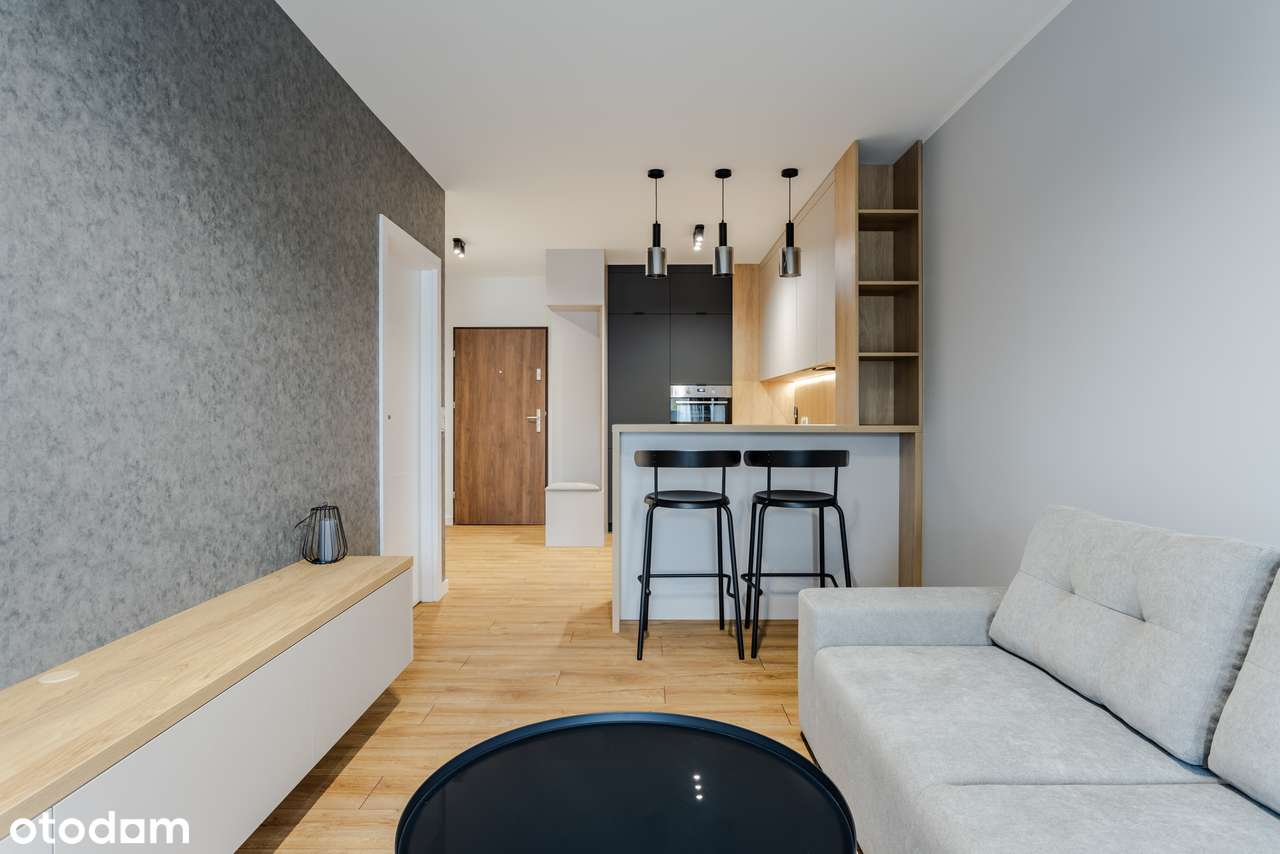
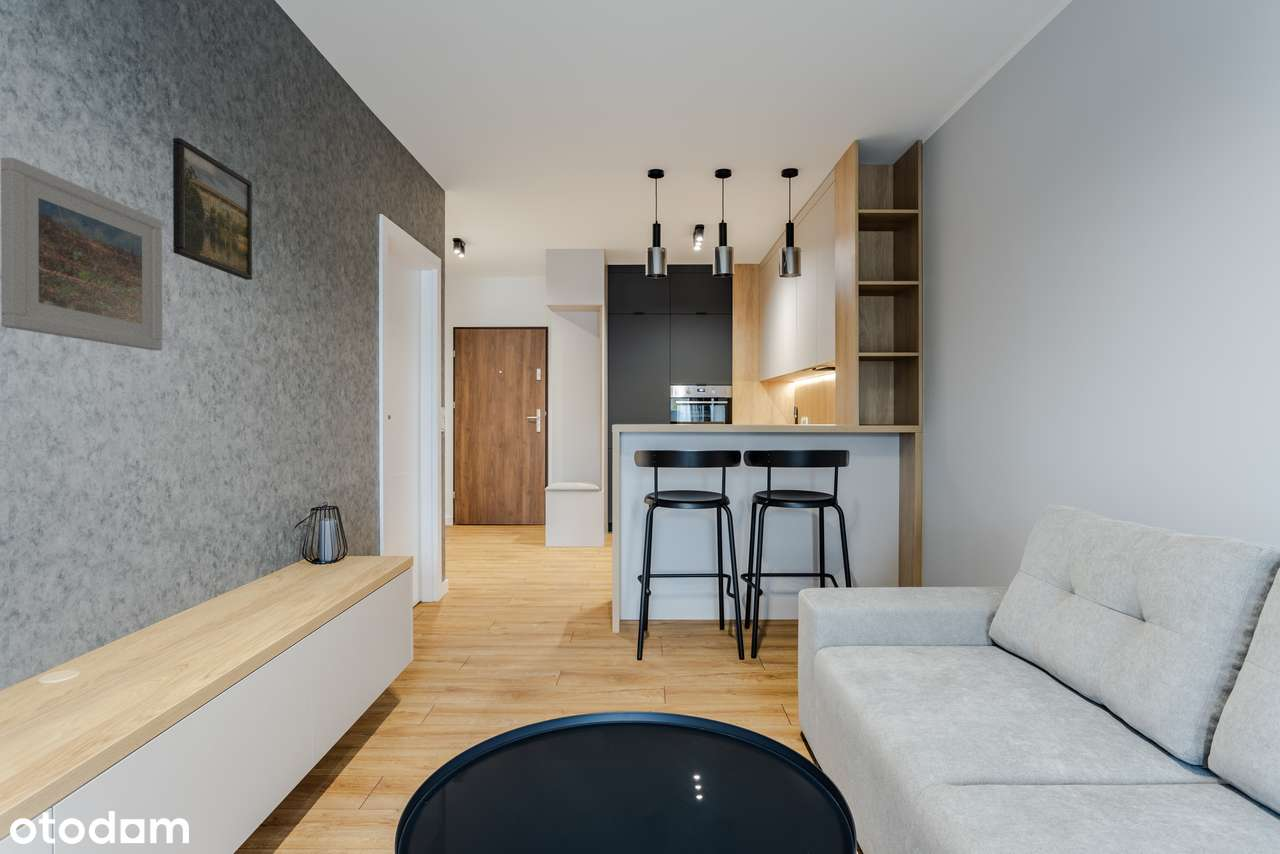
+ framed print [172,137,253,281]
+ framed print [0,157,163,351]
